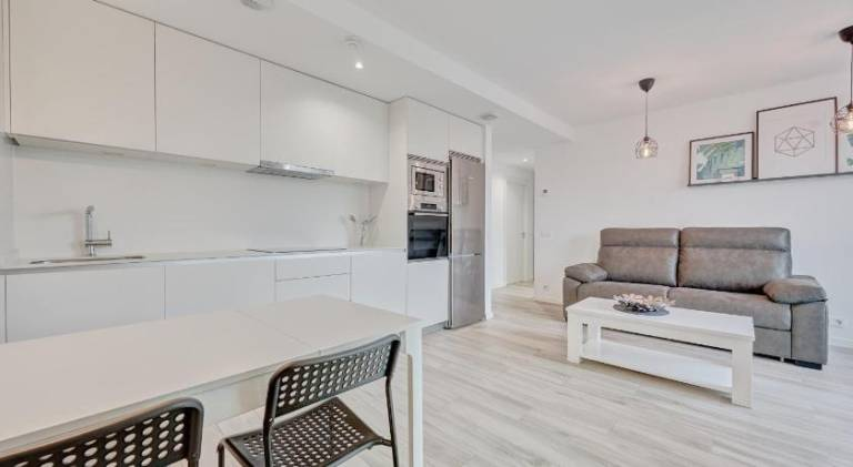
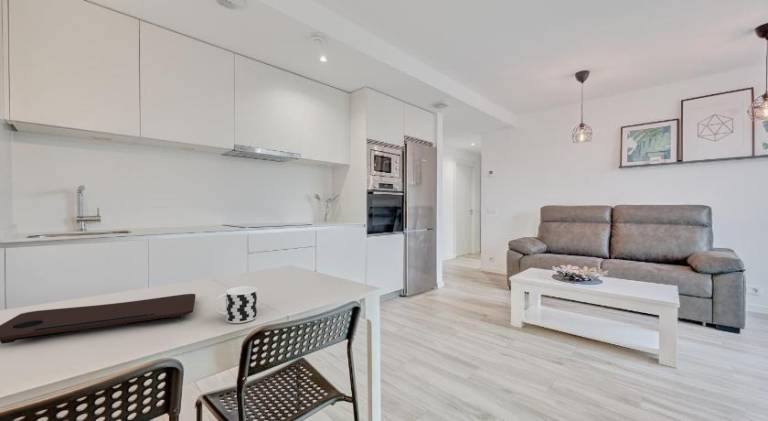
+ cutting board [0,293,196,345]
+ cup [214,286,258,324]
